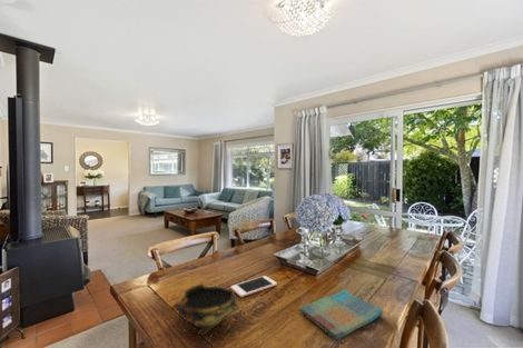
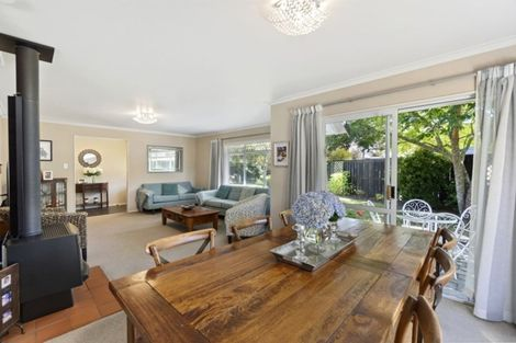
- cell phone [229,275,278,298]
- dish towel [299,289,384,341]
- bowl [172,282,239,331]
